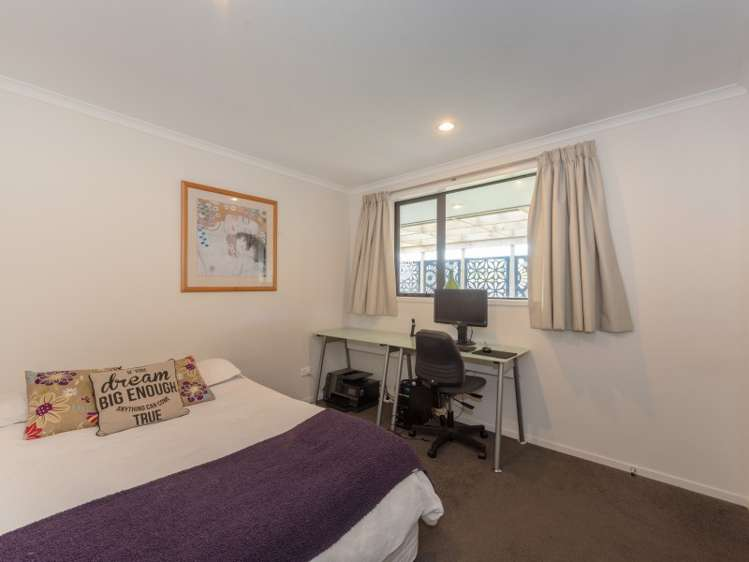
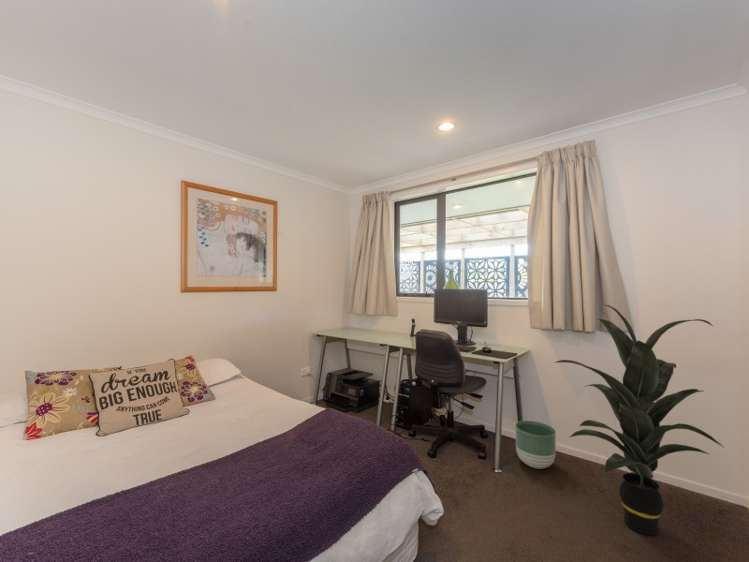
+ planter [514,420,557,470]
+ indoor plant [552,303,726,537]
